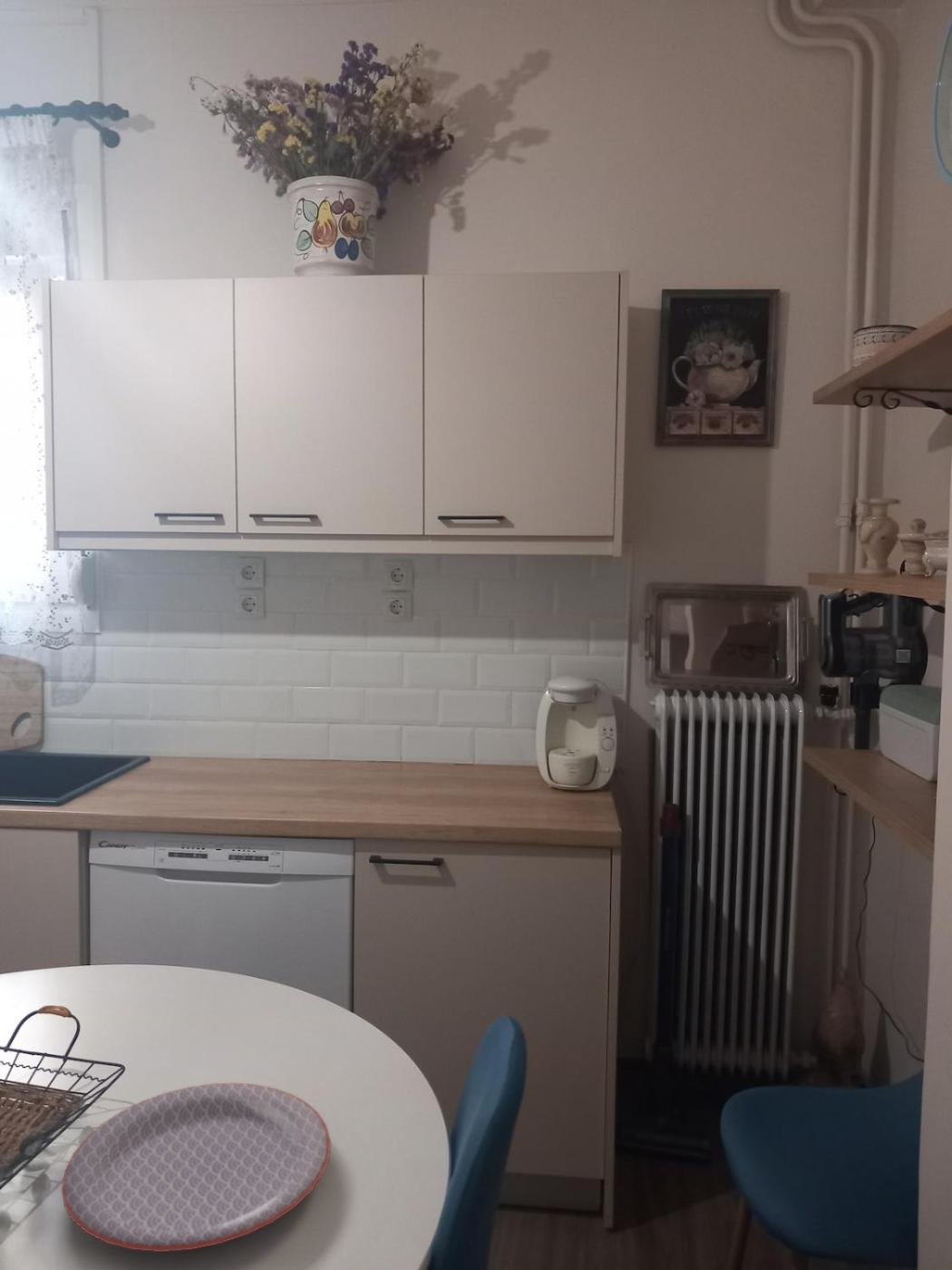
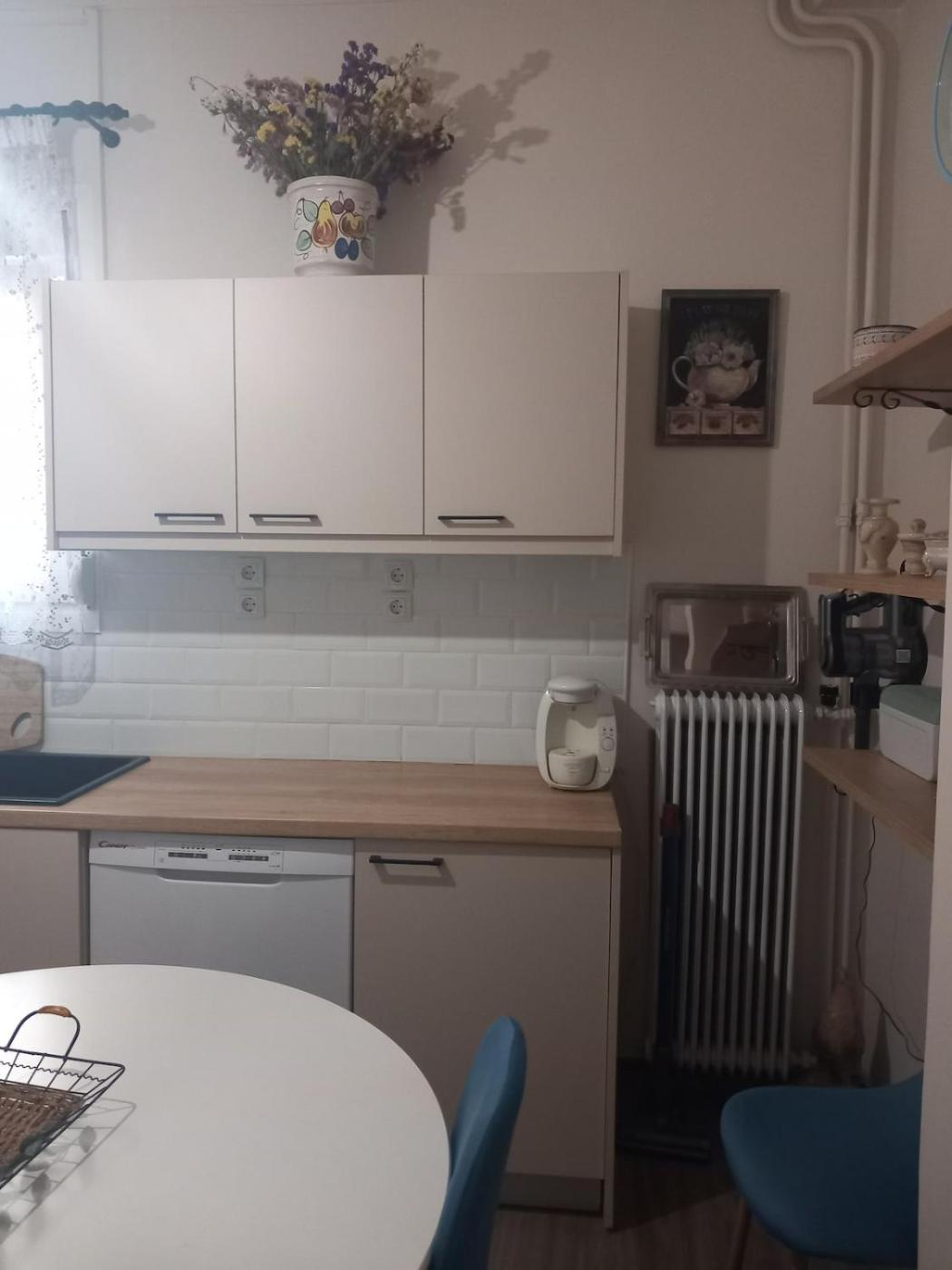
- plate [61,1082,332,1253]
